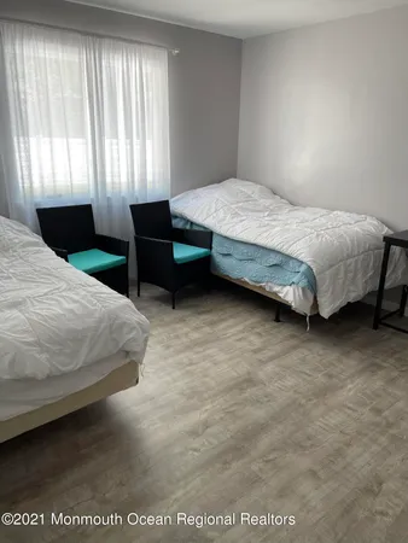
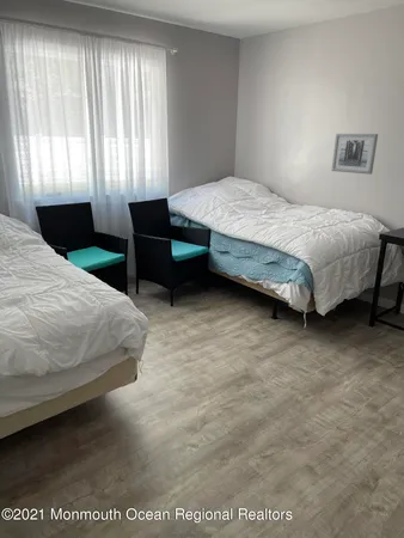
+ wall art [331,133,379,176]
